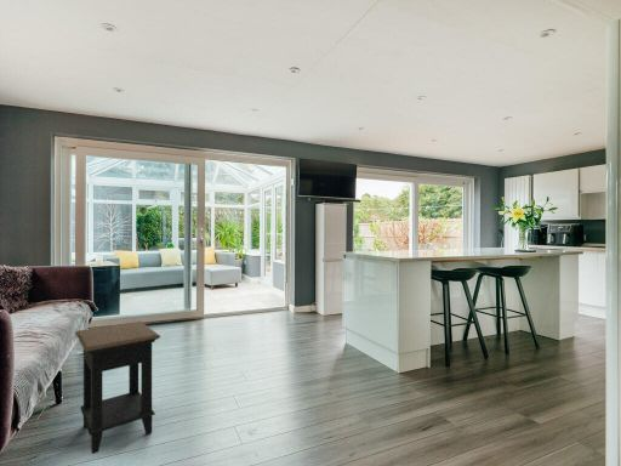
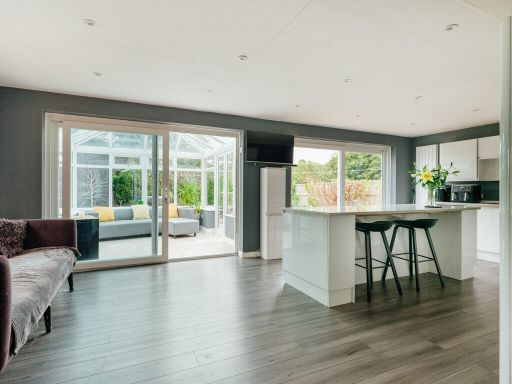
- side table [74,320,161,455]
